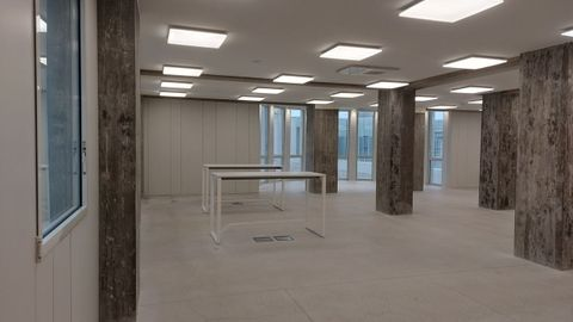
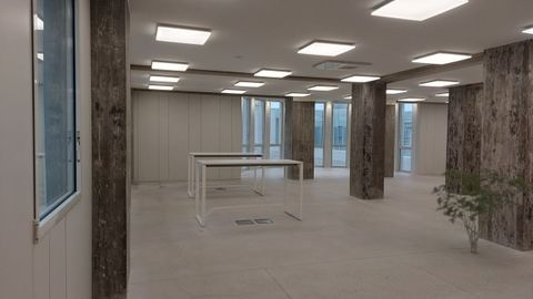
+ shrub [430,166,533,254]
